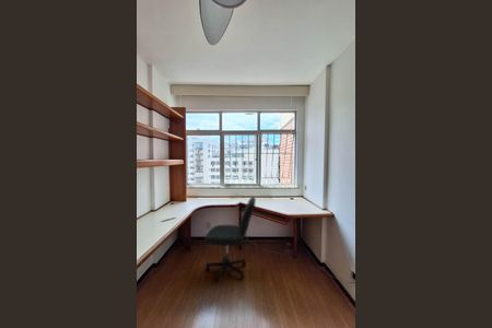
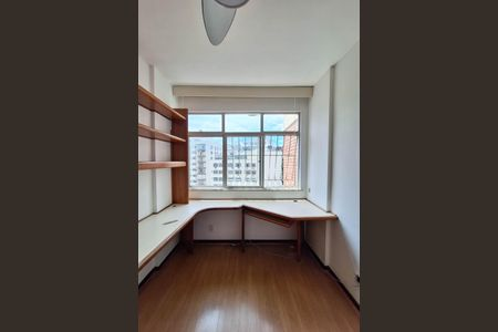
- office chair [203,196,257,283]
